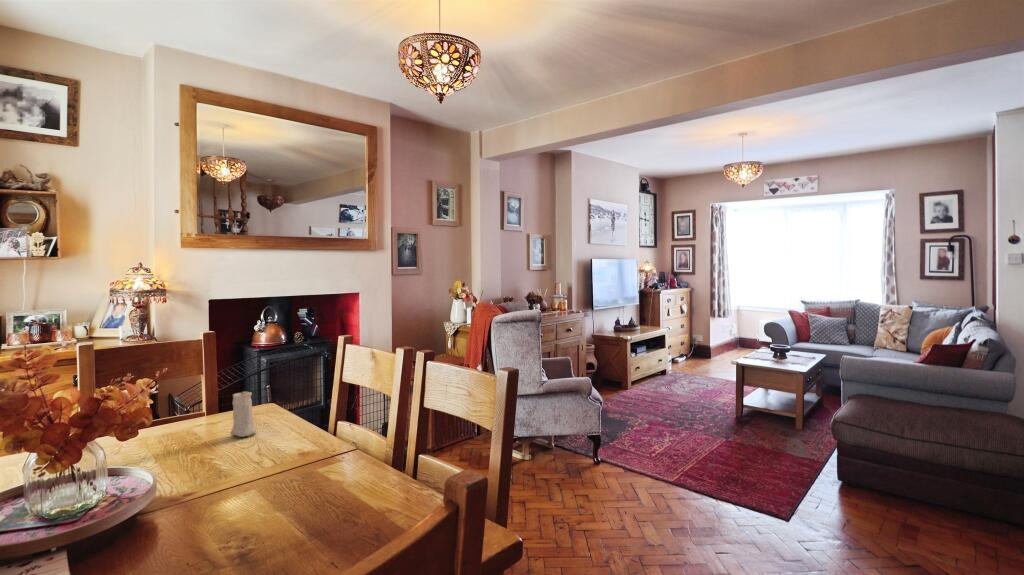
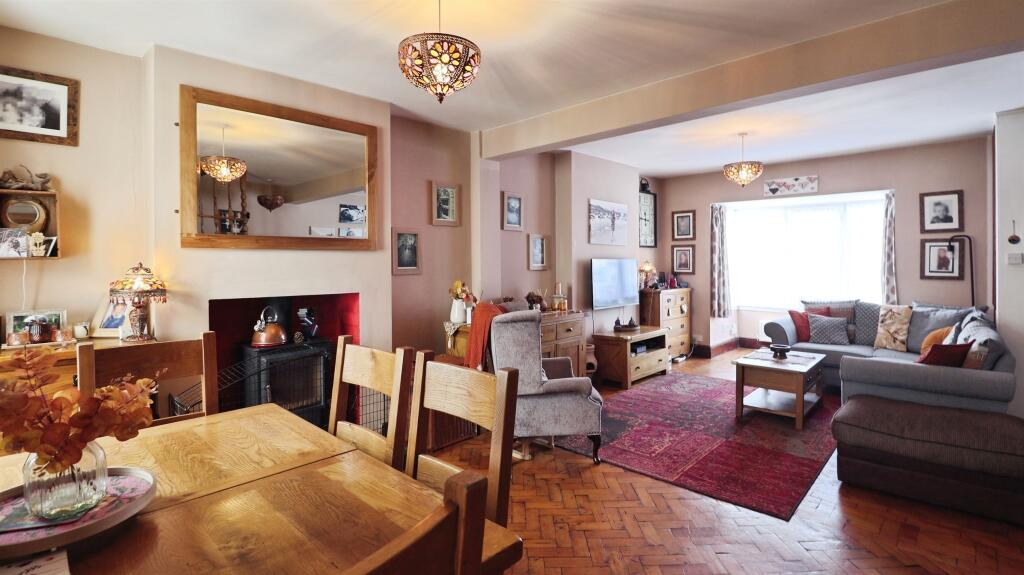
- candle [229,387,257,438]
